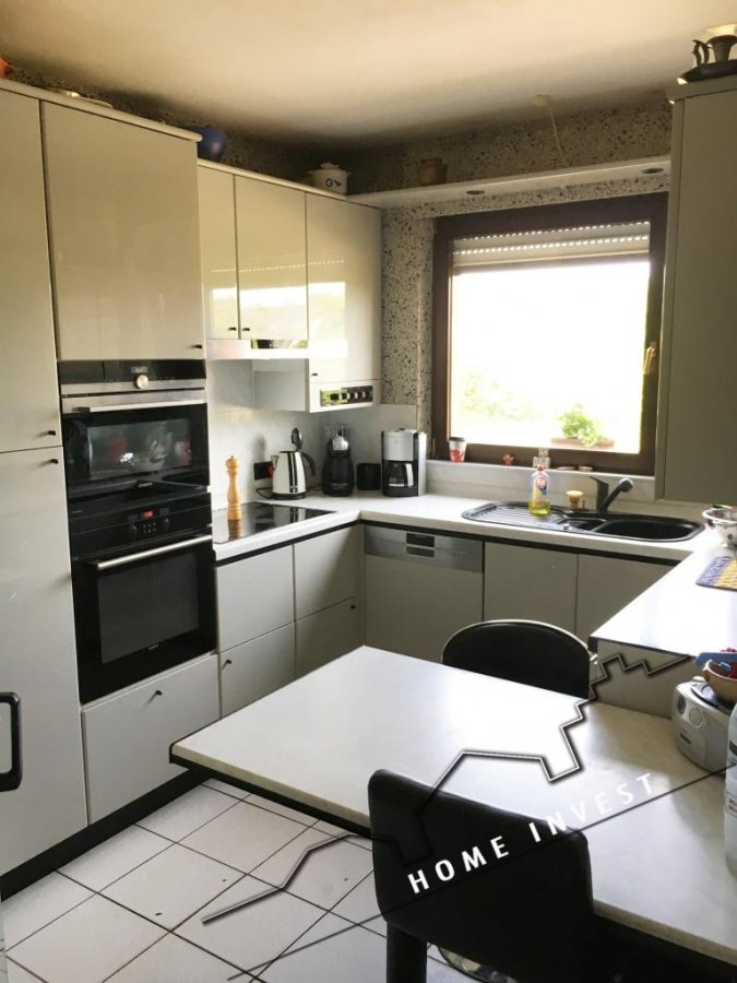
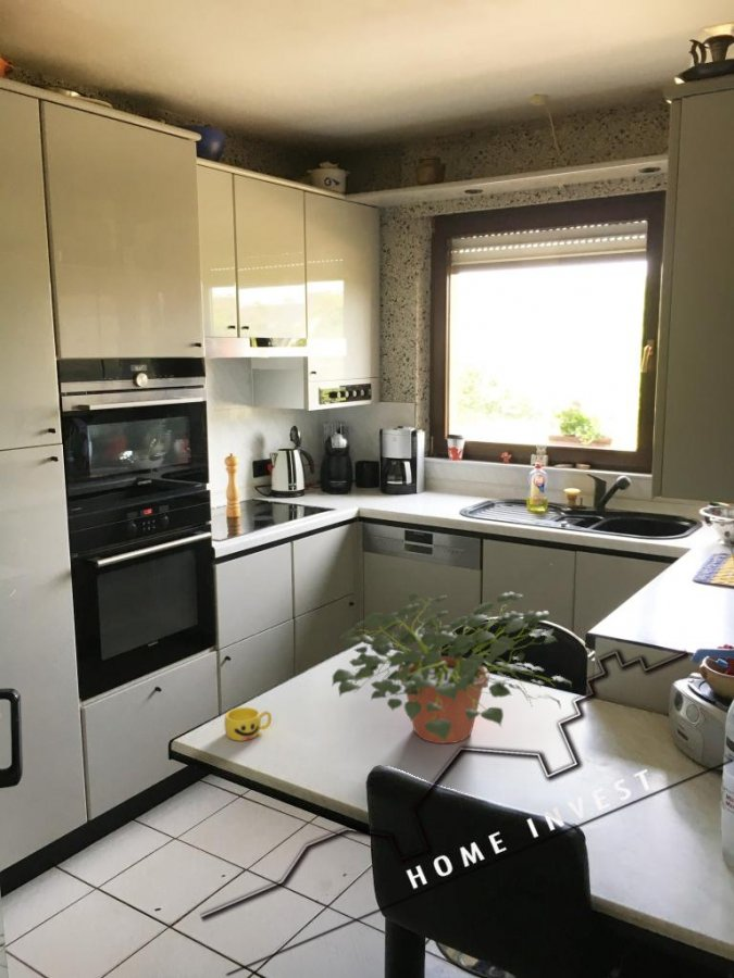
+ potted plant [332,591,573,744]
+ cup [223,706,273,742]
